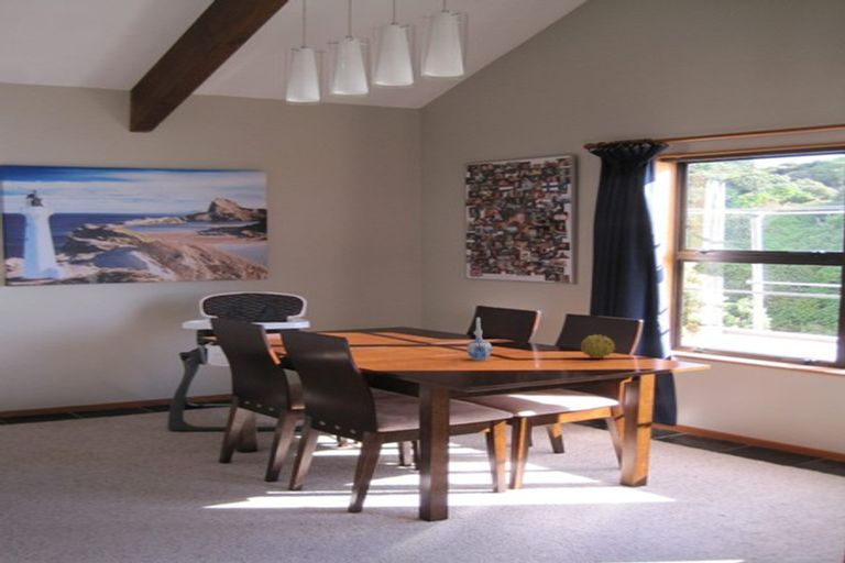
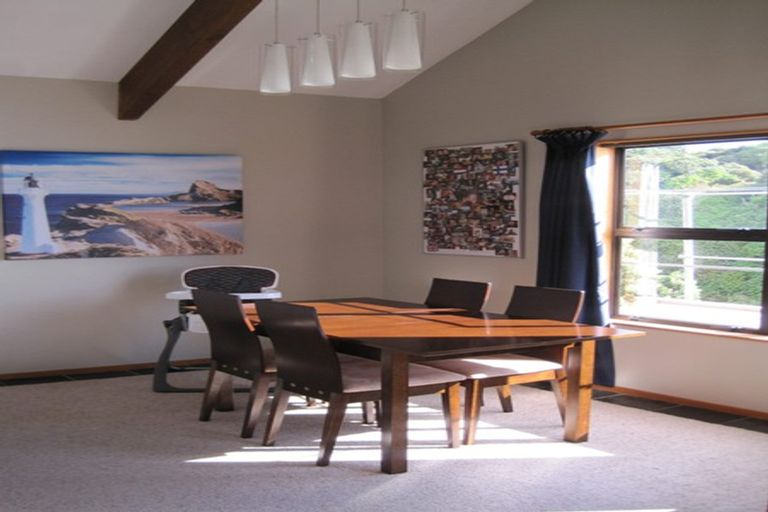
- ceramic pitcher [465,317,493,362]
- fruit [580,332,617,360]
